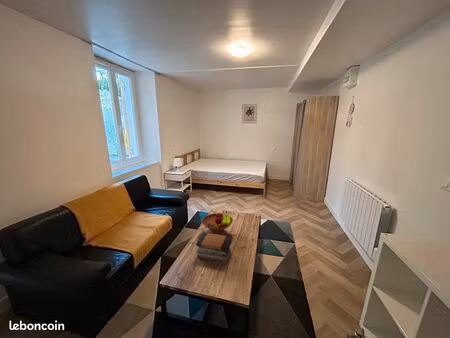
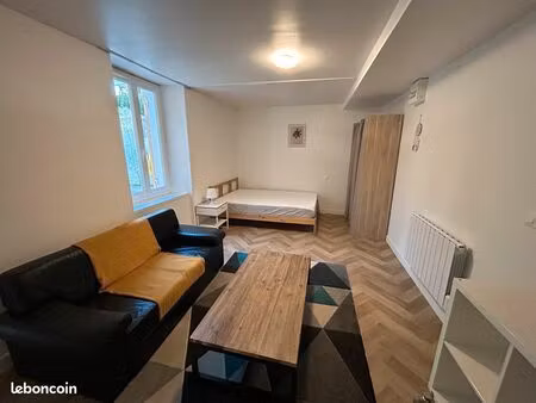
- book stack [195,232,233,265]
- fruit bowl [201,210,234,236]
